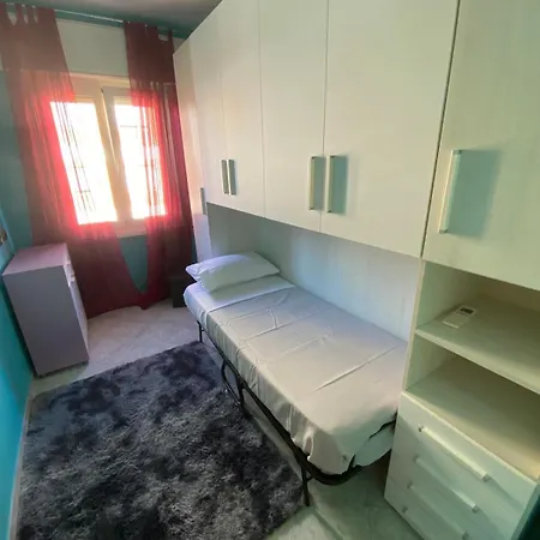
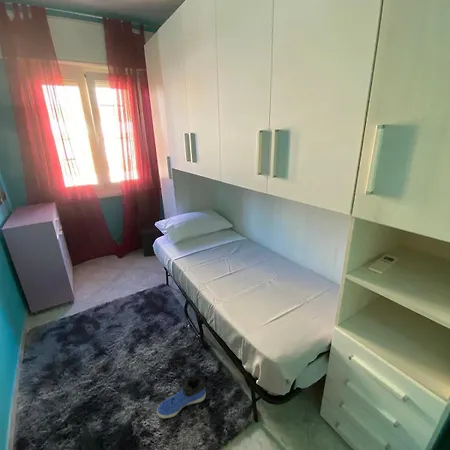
+ sneaker [156,375,207,419]
